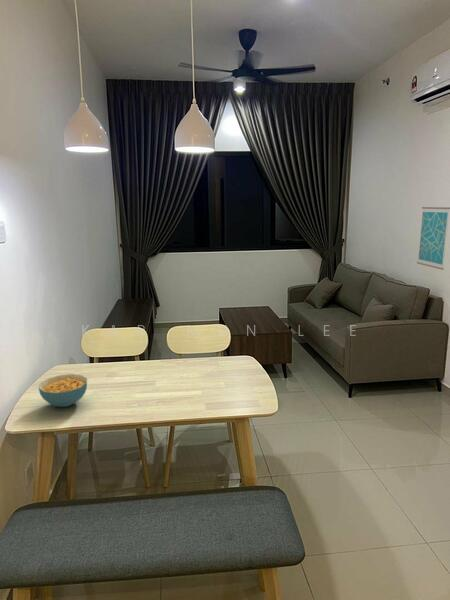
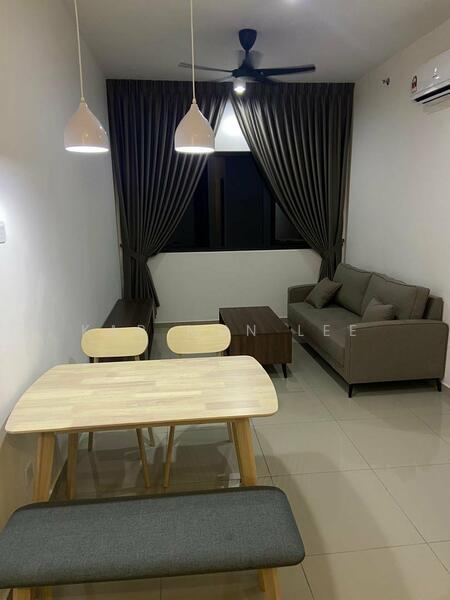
- cereal bowl [38,373,88,408]
- wall art [416,206,450,271]
